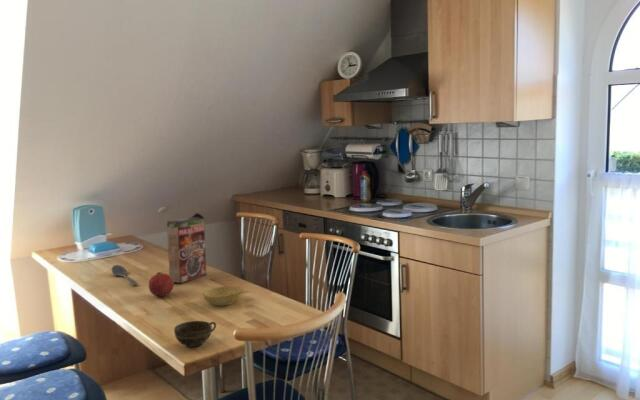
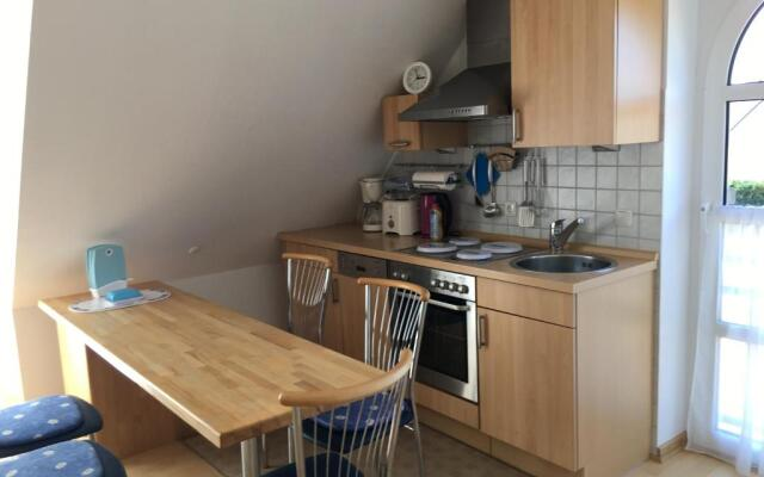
- bowl [202,285,244,307]
- stirrer [111,264,138,286]
- fruit [148,271,175,298]
- cereal box [166,212,207,284]
- cup [173,320,217,349]
